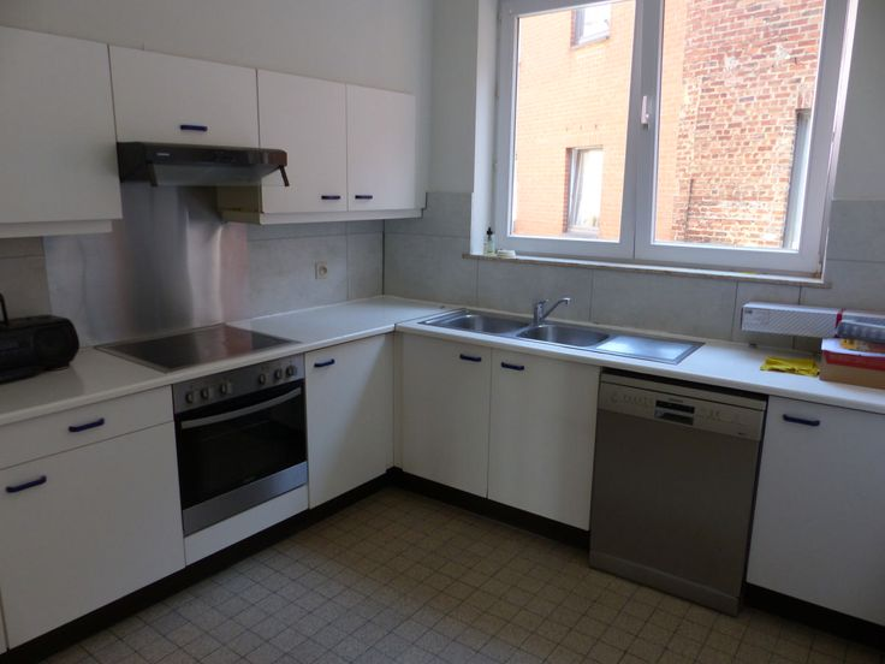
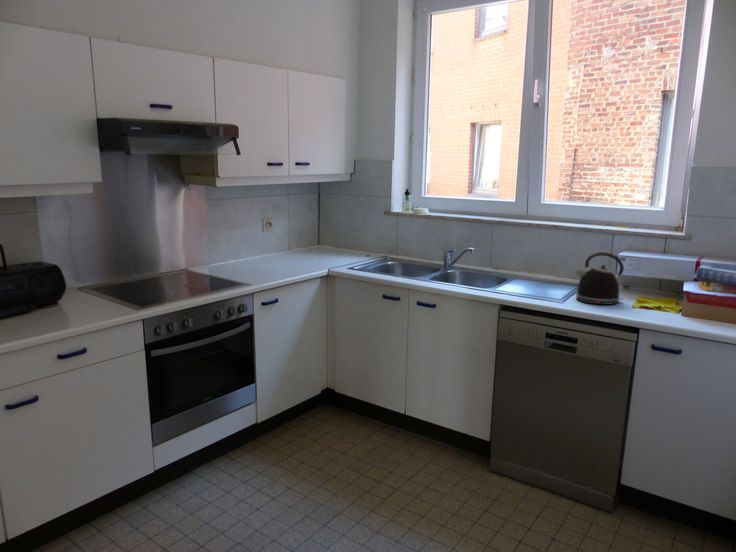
+ kettle [574,251,625,306]
